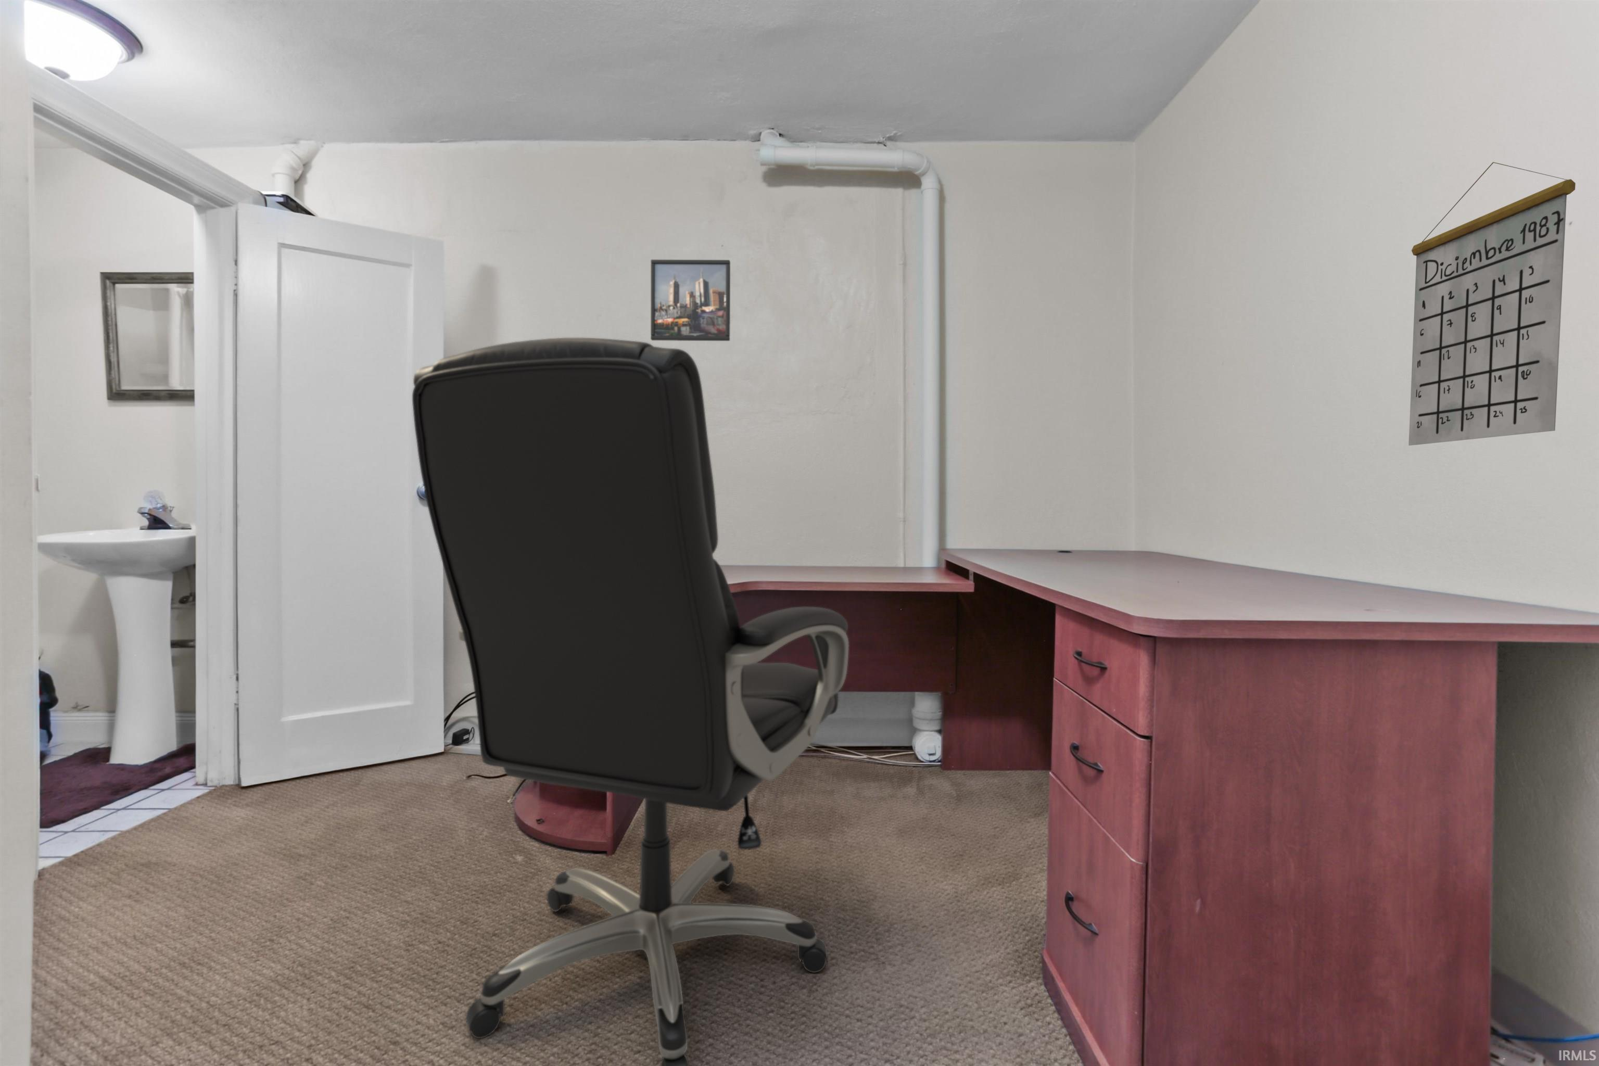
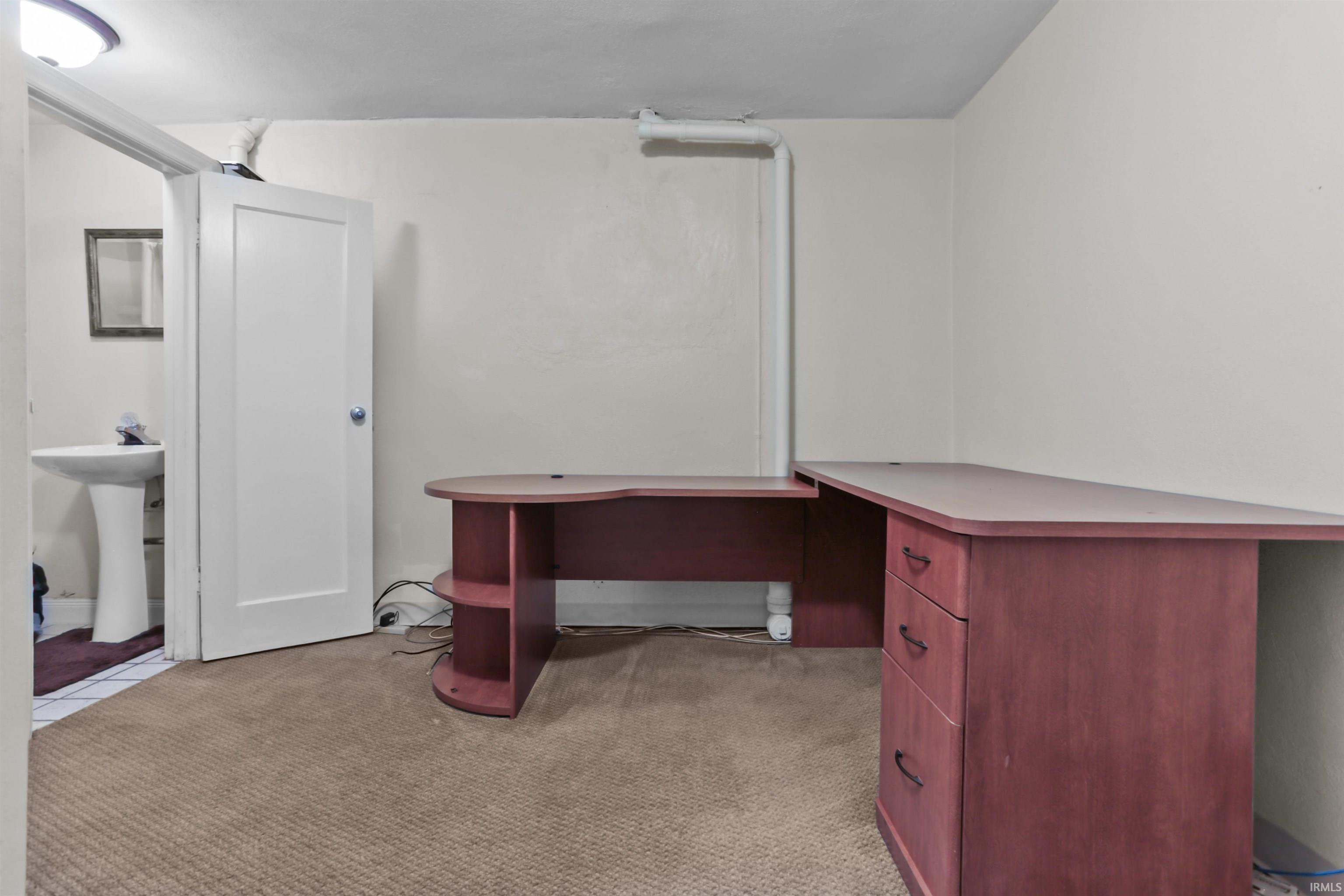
- chair [412,337,849,1066]
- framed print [650,259,730,341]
- calendar [1407,162,1575,446]
